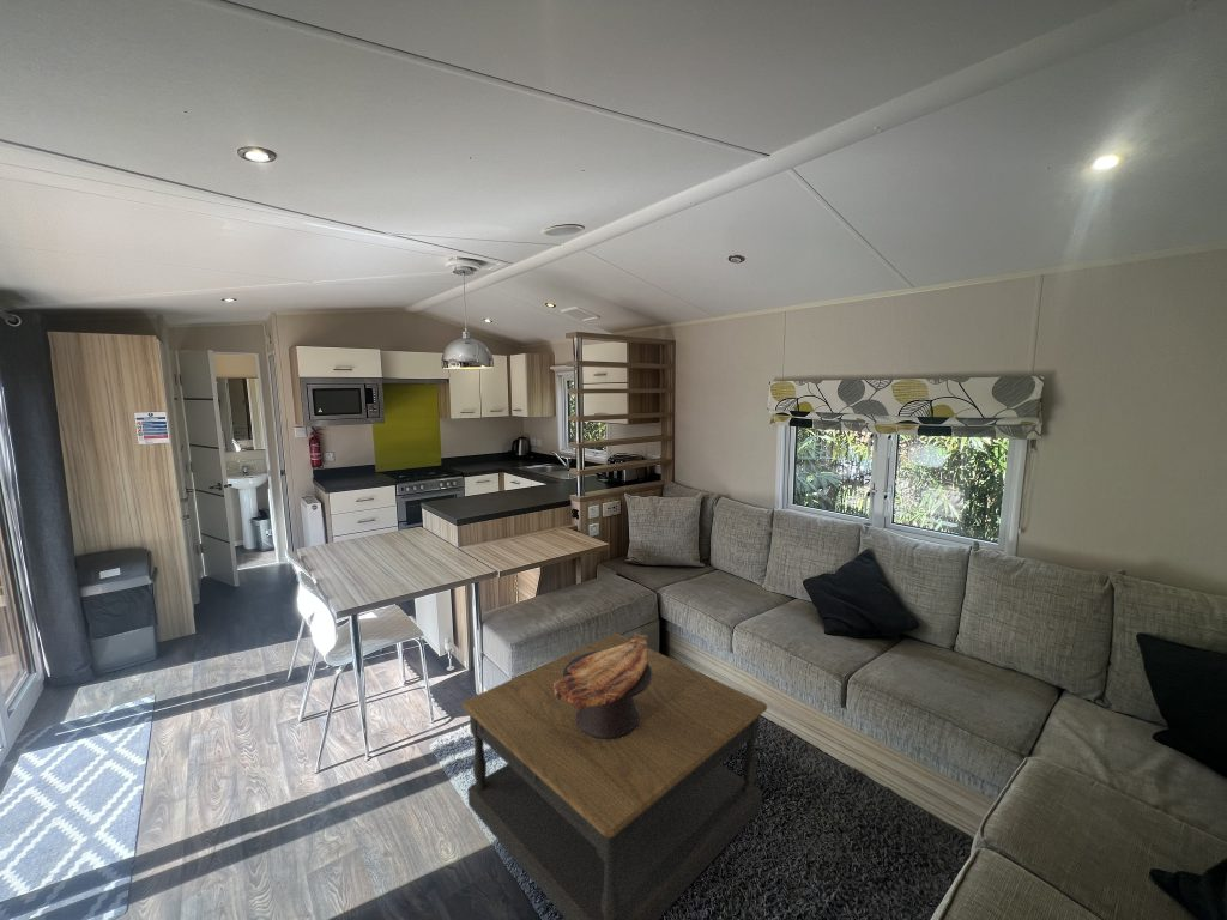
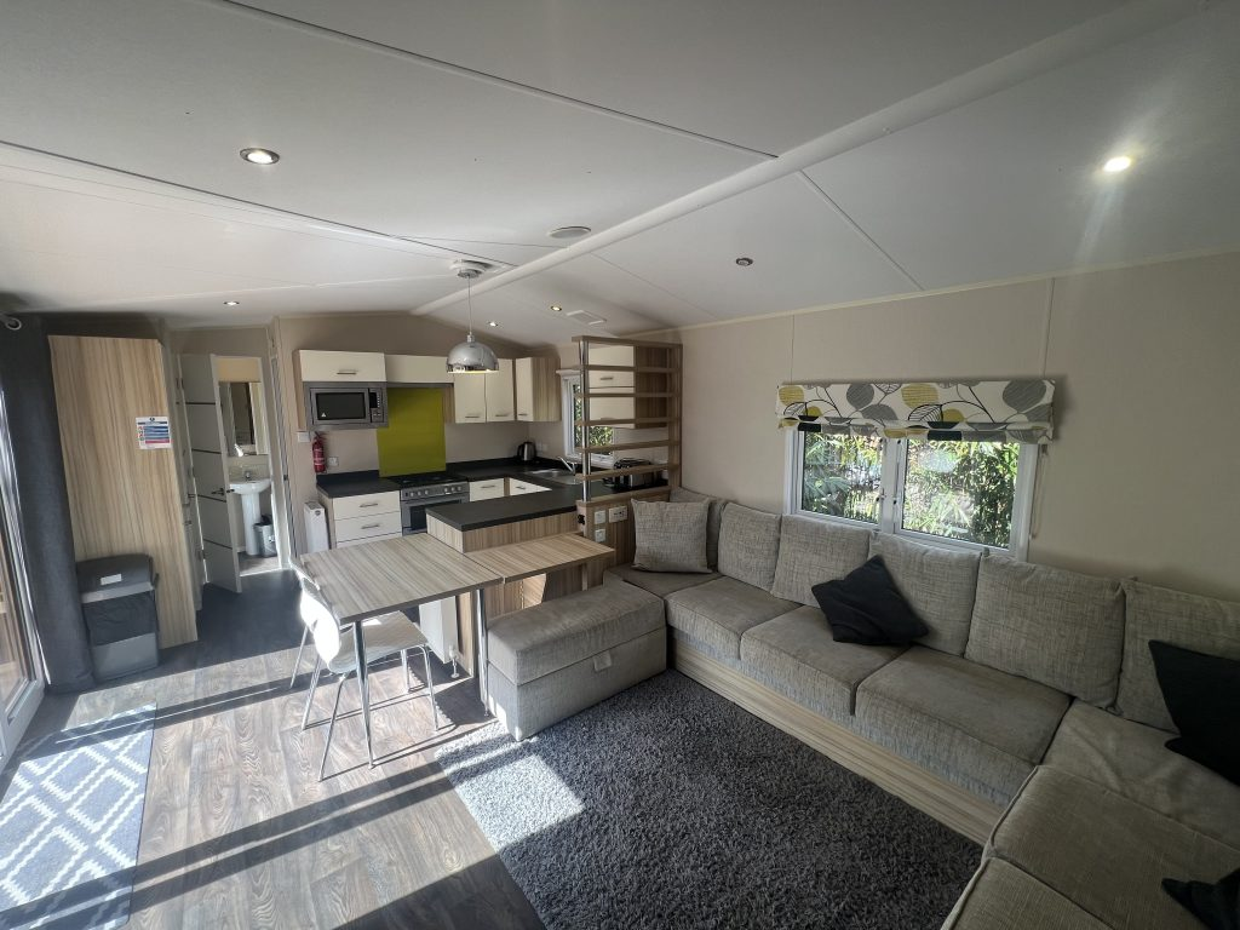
- coffee table [460,632,768,920]
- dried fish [554,631,652,739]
